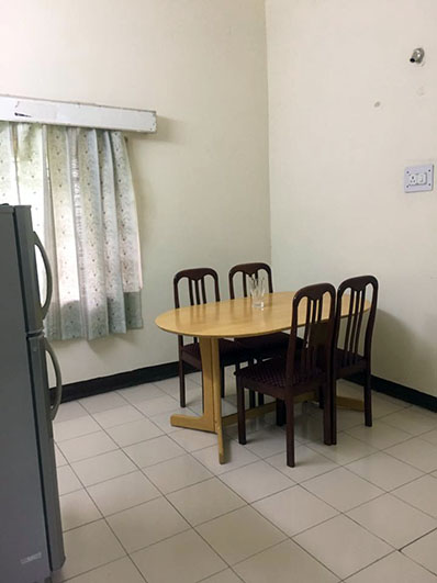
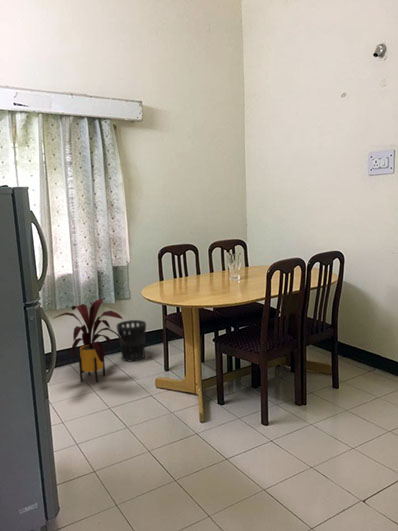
+ wastebasket [115,319,147,363]
+ house plant [51,298,126,383]
